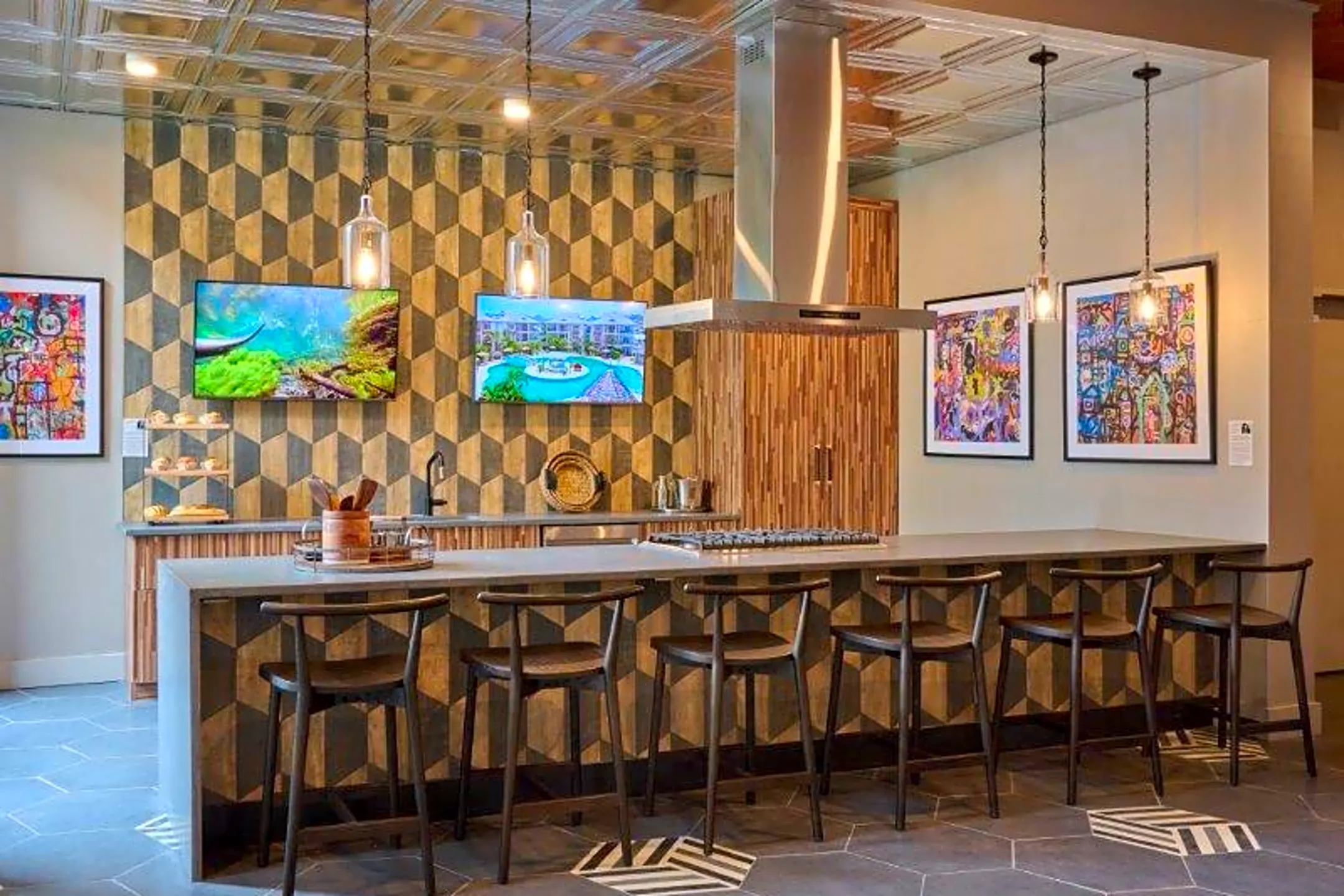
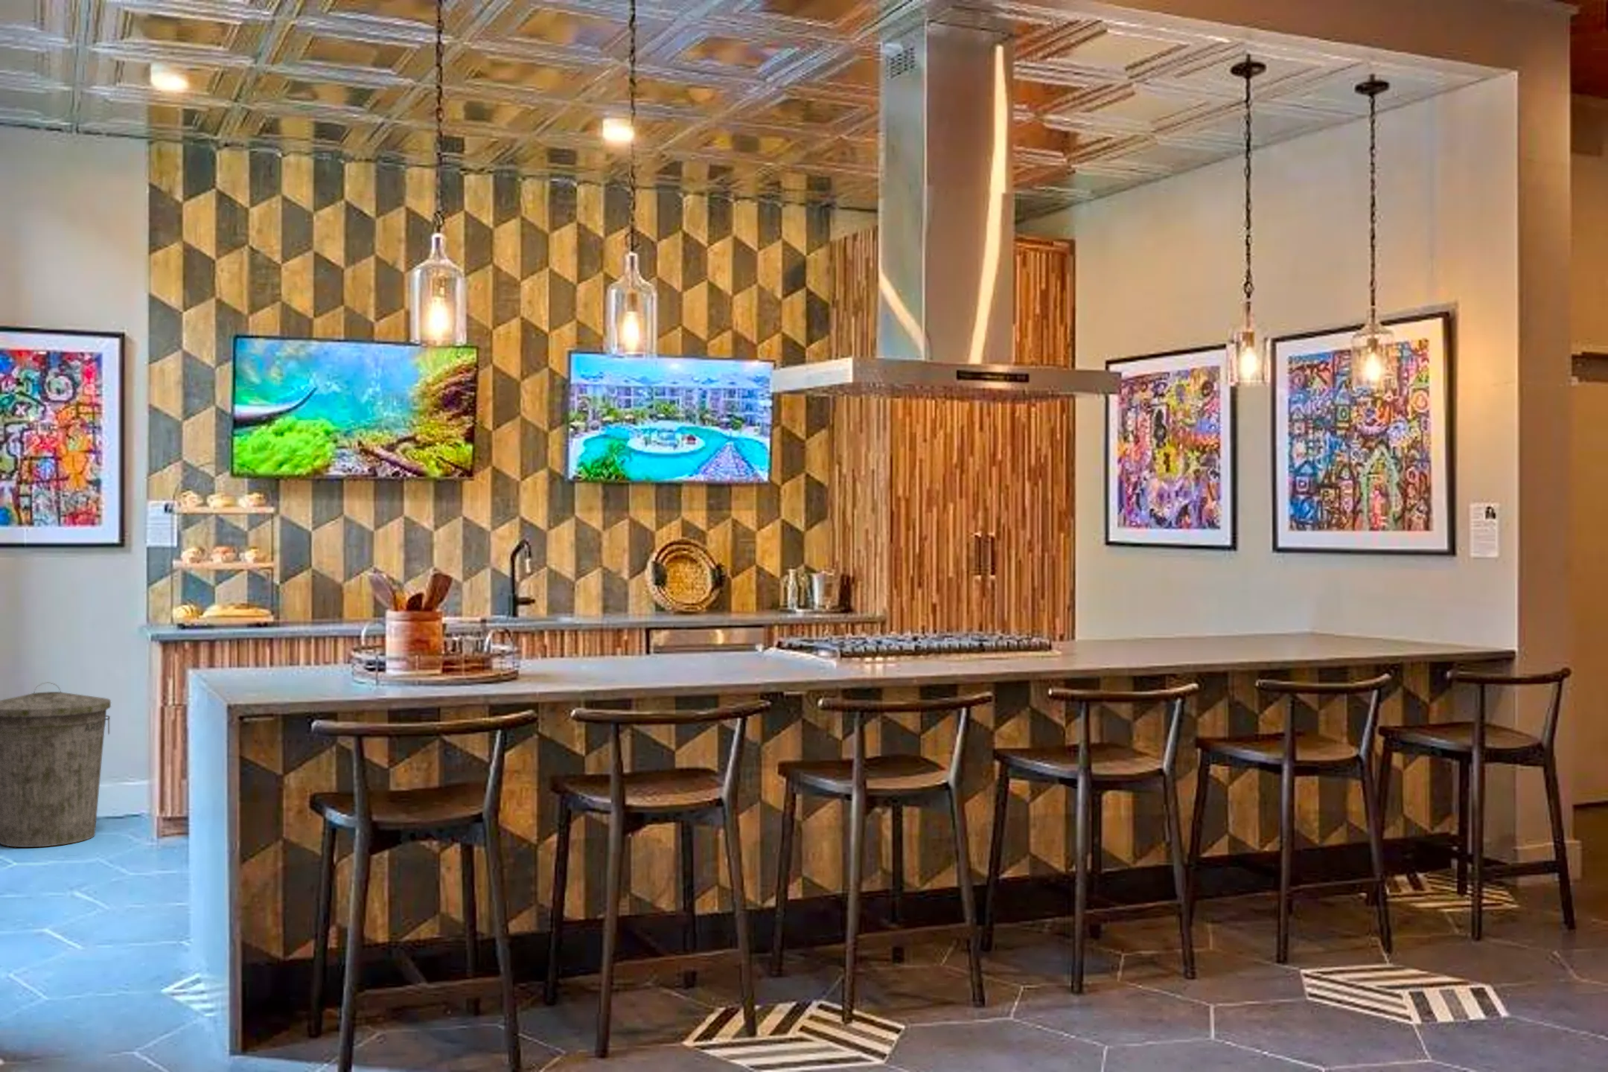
+ trash can [0,682,111,848]
